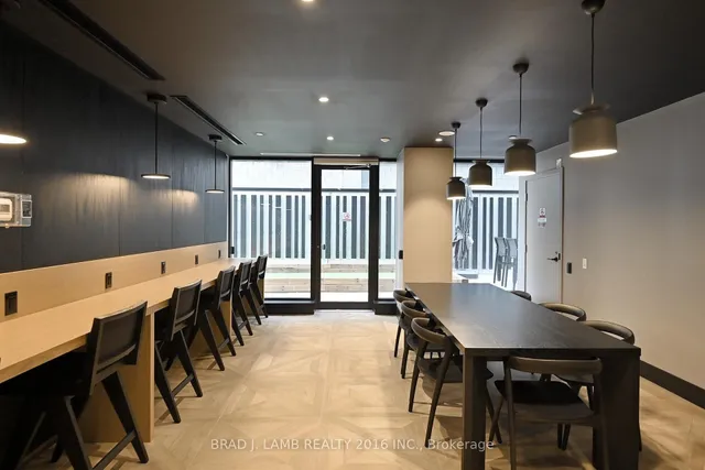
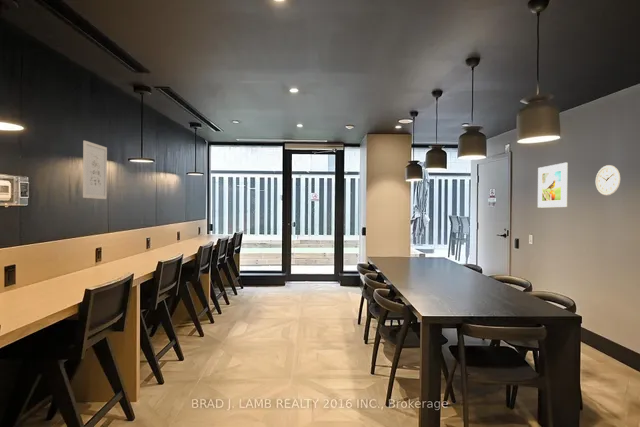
+ wall art [82,140,108,200]
+ wall clock [595,164,621,196]
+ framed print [537,162,568,209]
